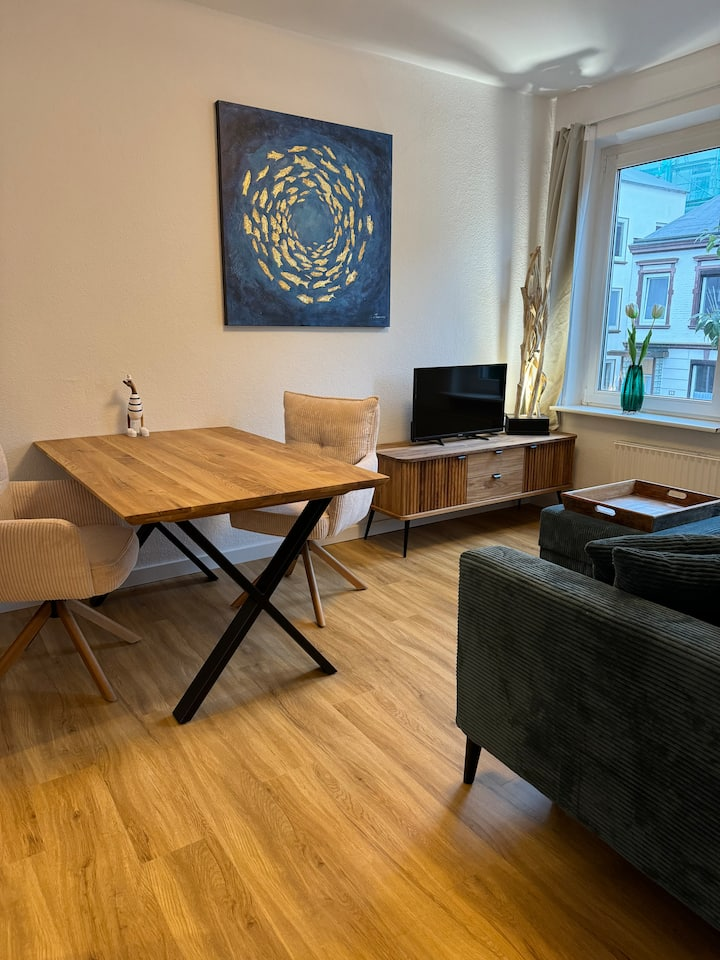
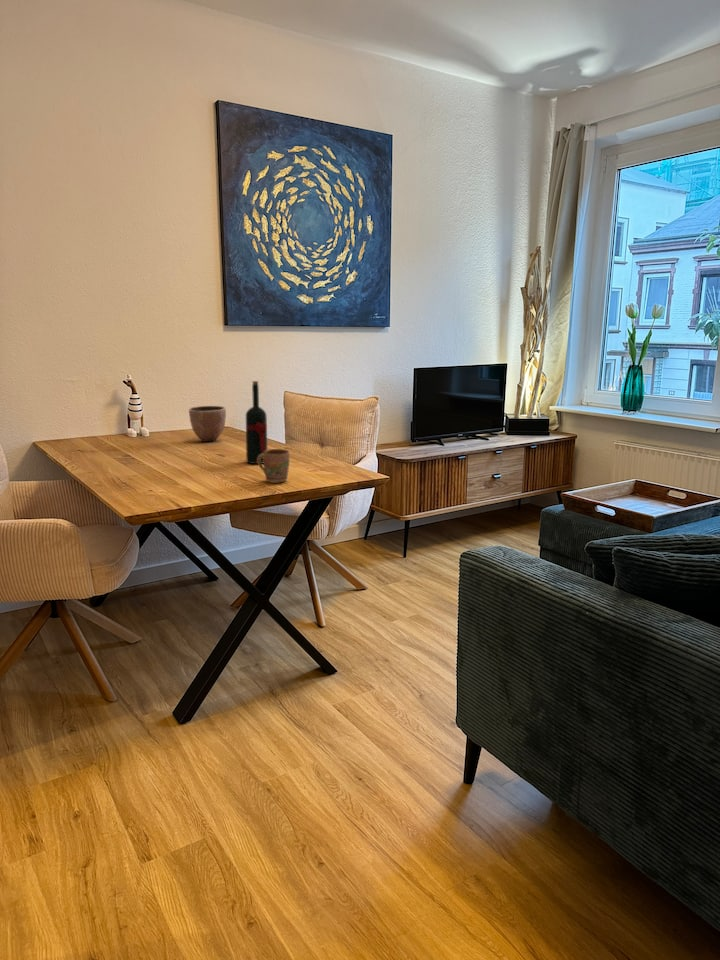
+ decorative bowl [188,405,227,443]
+ wine bottle [245,380,268,465]
+ mug [257,448,291,484]
